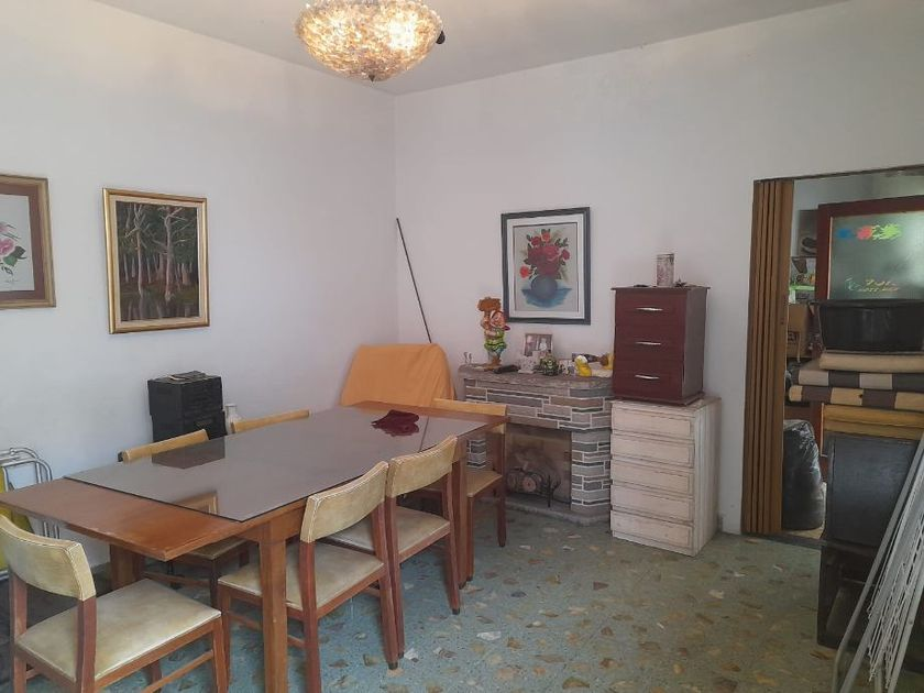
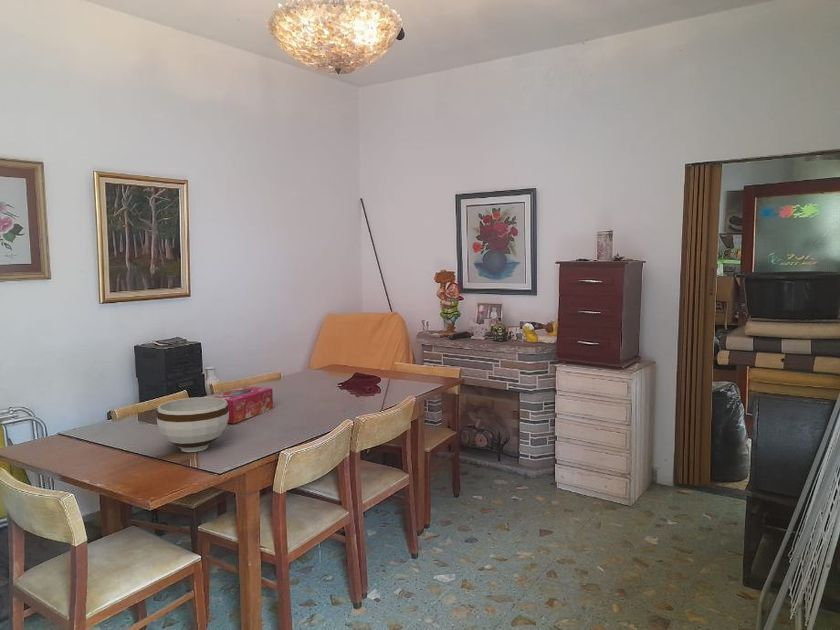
+ bowl [156,396,229,453]
+ tissue box [210,385,274,424]
